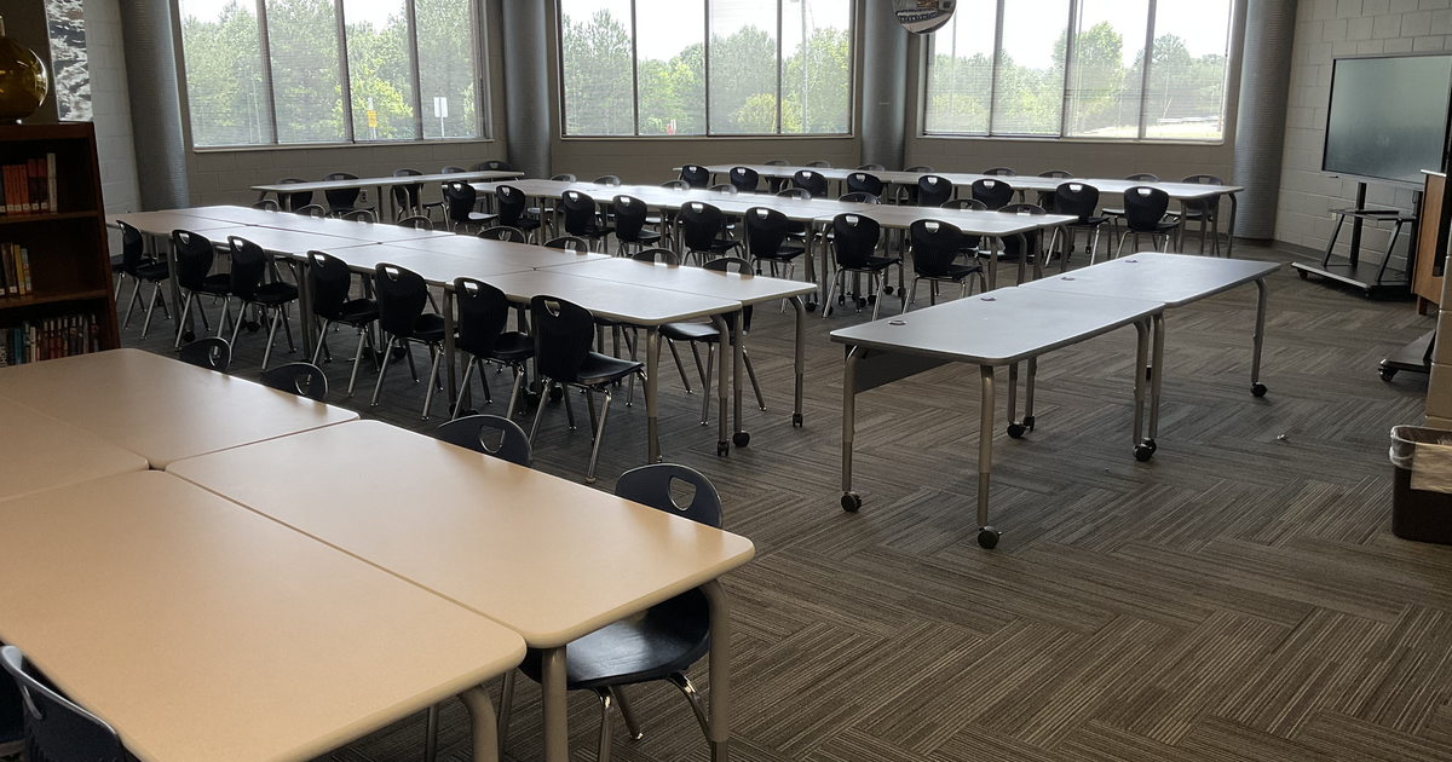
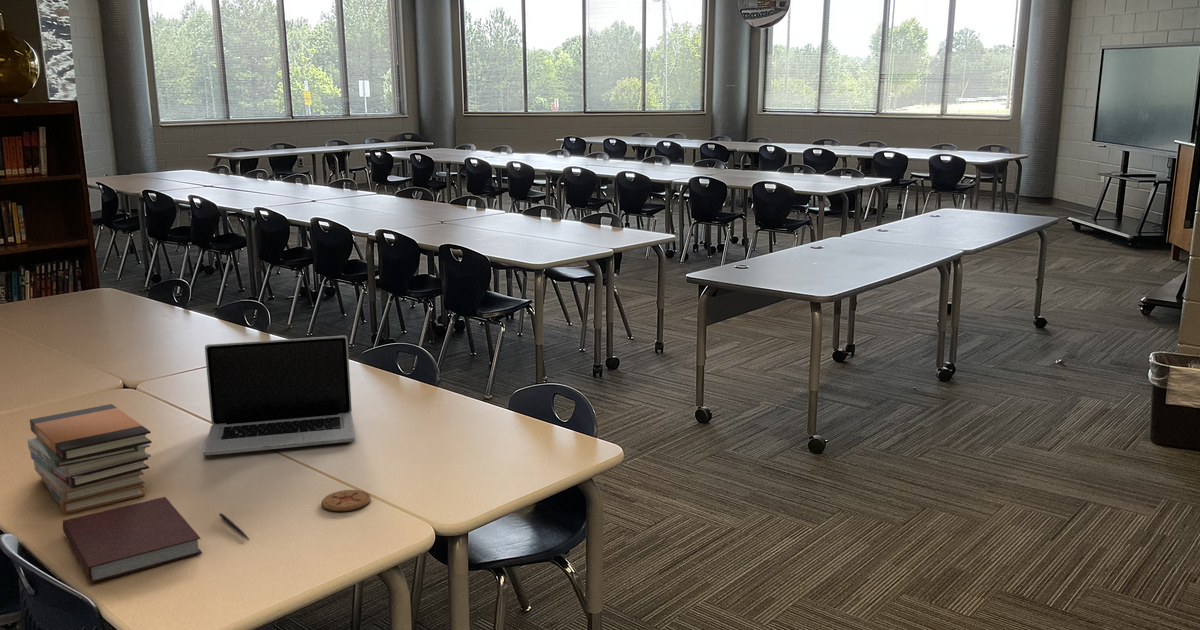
+ coaster [321,489,372,512]
+ pen [218,512,251,541]
+ notebook [62,496,203,584]
+ laptop [202,335,356,456]
+ book stack [26,403,153,515]
